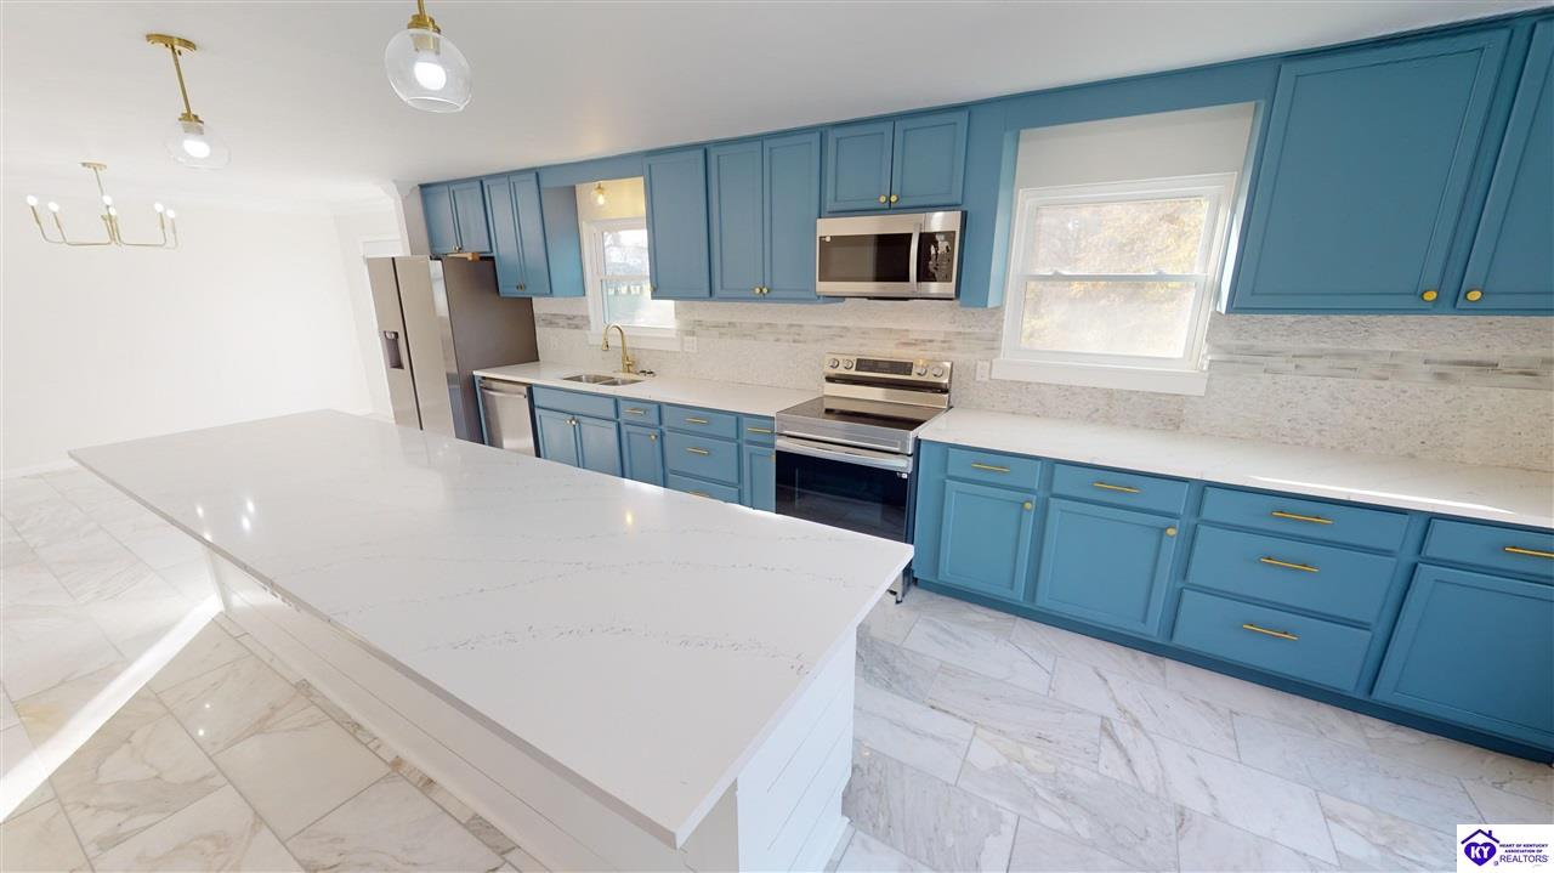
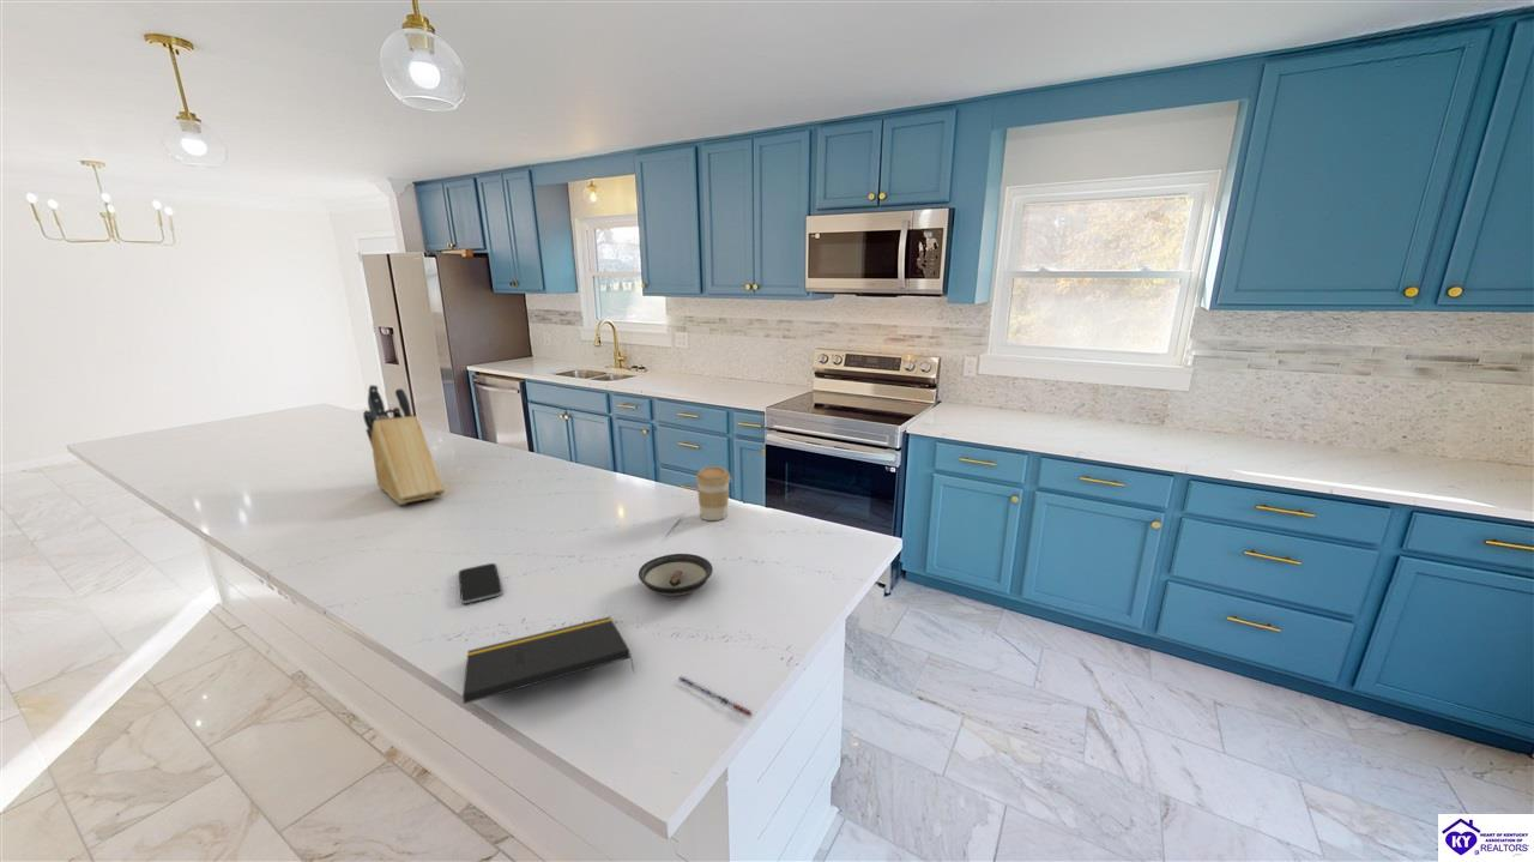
+ pen [677,675,753,718]
+ knife block [362,384,446,506]
+ smartphone [458,562,503,604]
+ saucer [638,553,714,597]
+ coffee cup [694,465,732,522]
+ notepad [461,615,636,705]
